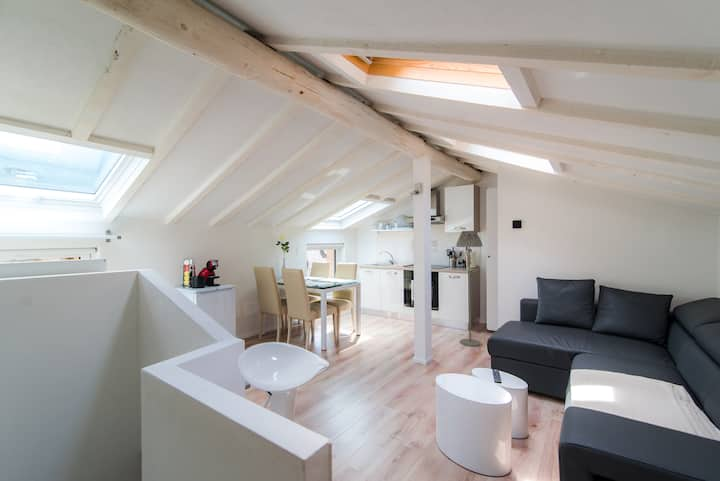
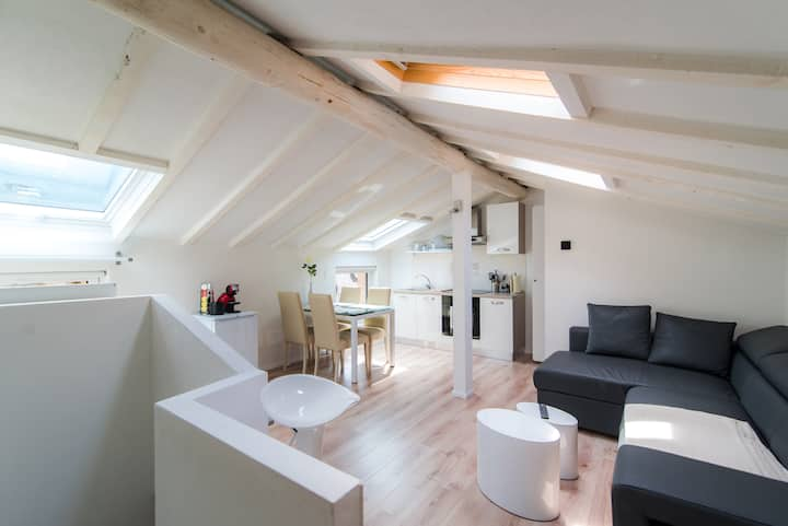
- floor lamp [455,230,483,347]
